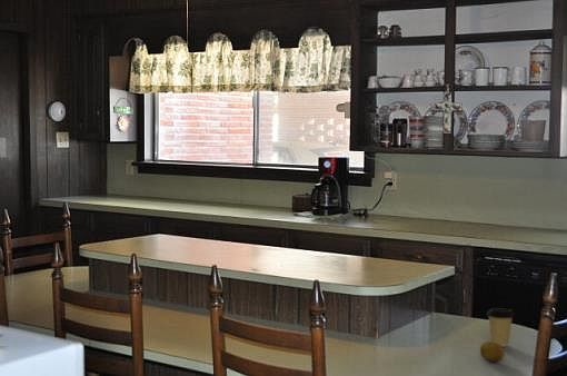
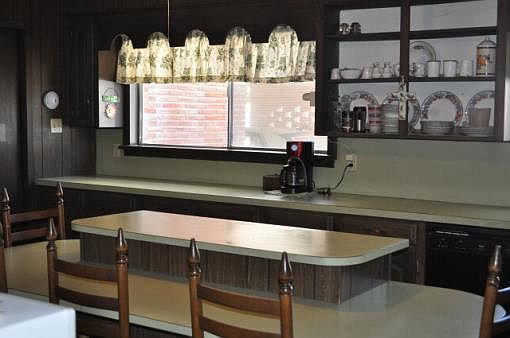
- fruit [479,340,506,363]
- coffee cup [486,307,516,347]
